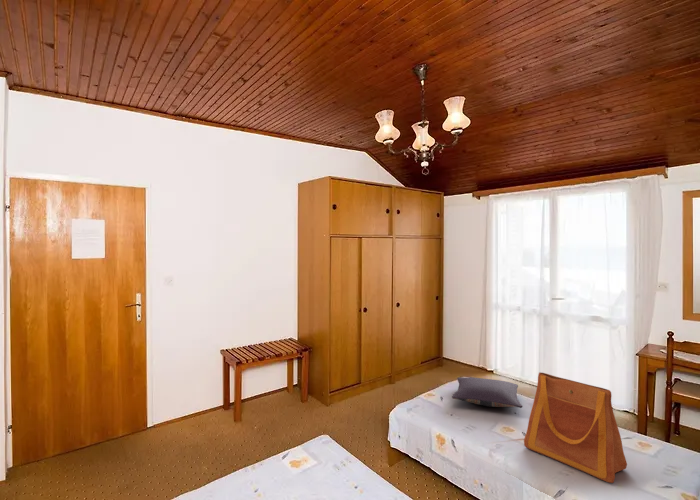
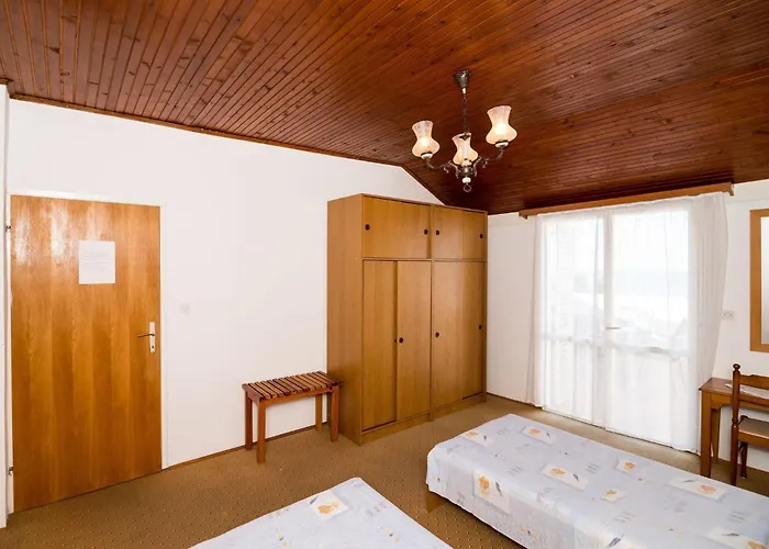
- tote bag [523,371,628,484]
- pillow [451,376,524,409]
